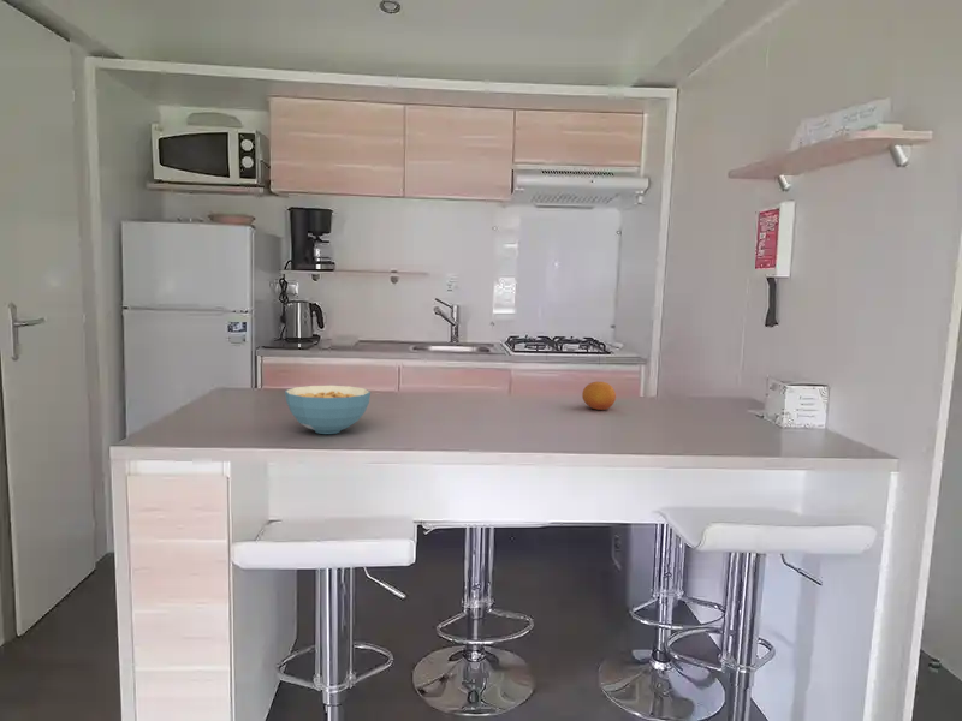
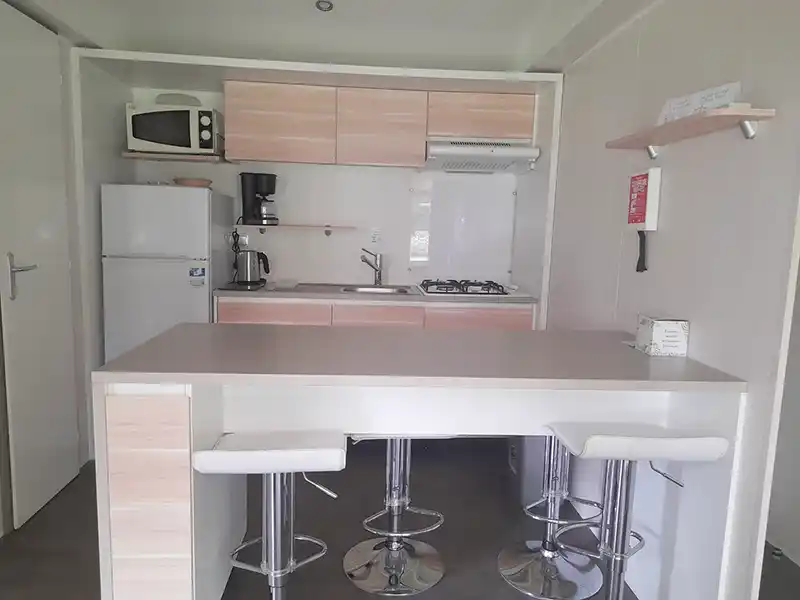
- cereal bowl [284,385,372,435]
- fruit [581,381,617,411]
